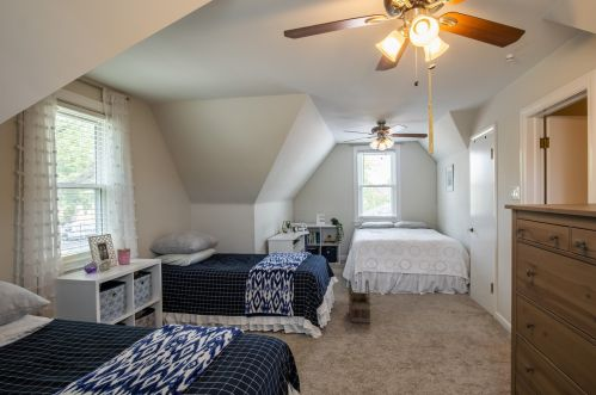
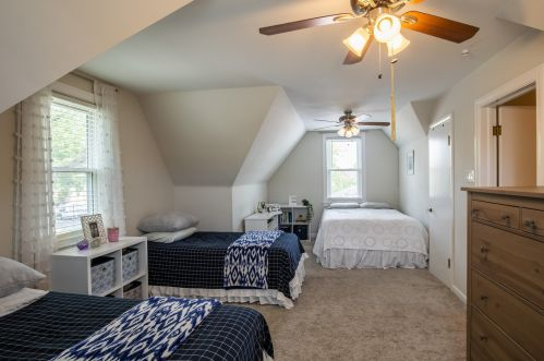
- basket [348,278,371,325]
